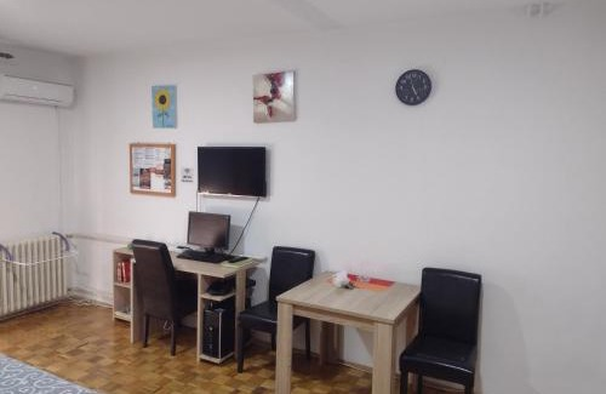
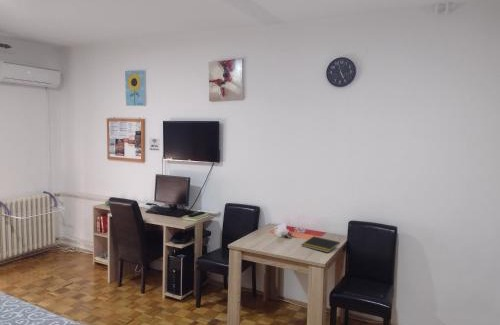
+ notepad [300,235,341,253]
